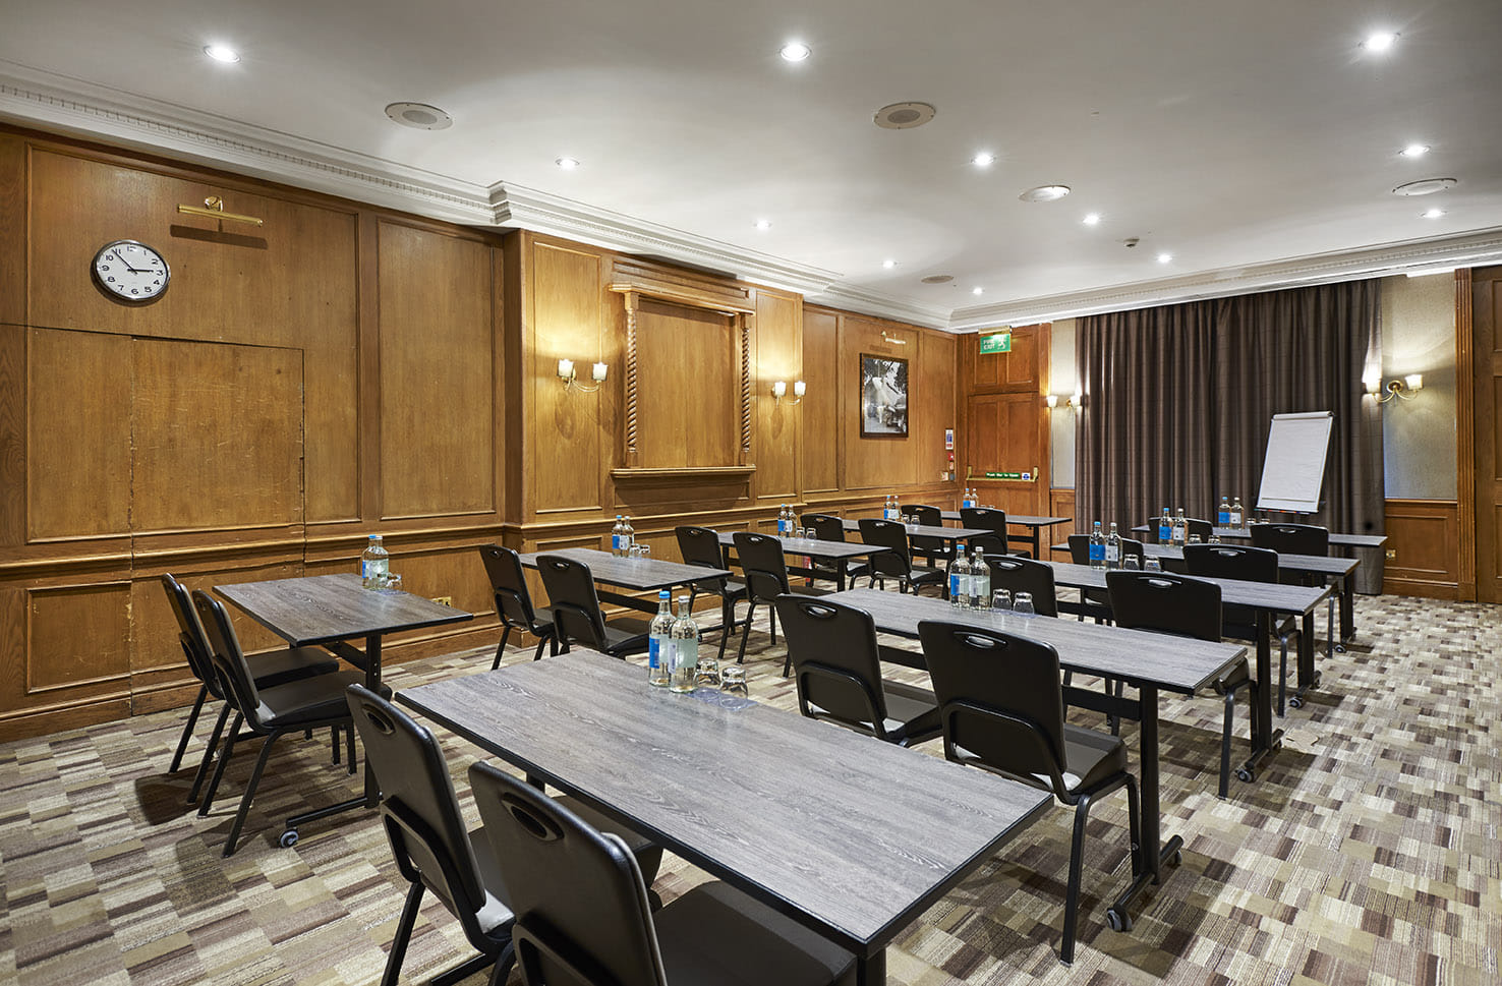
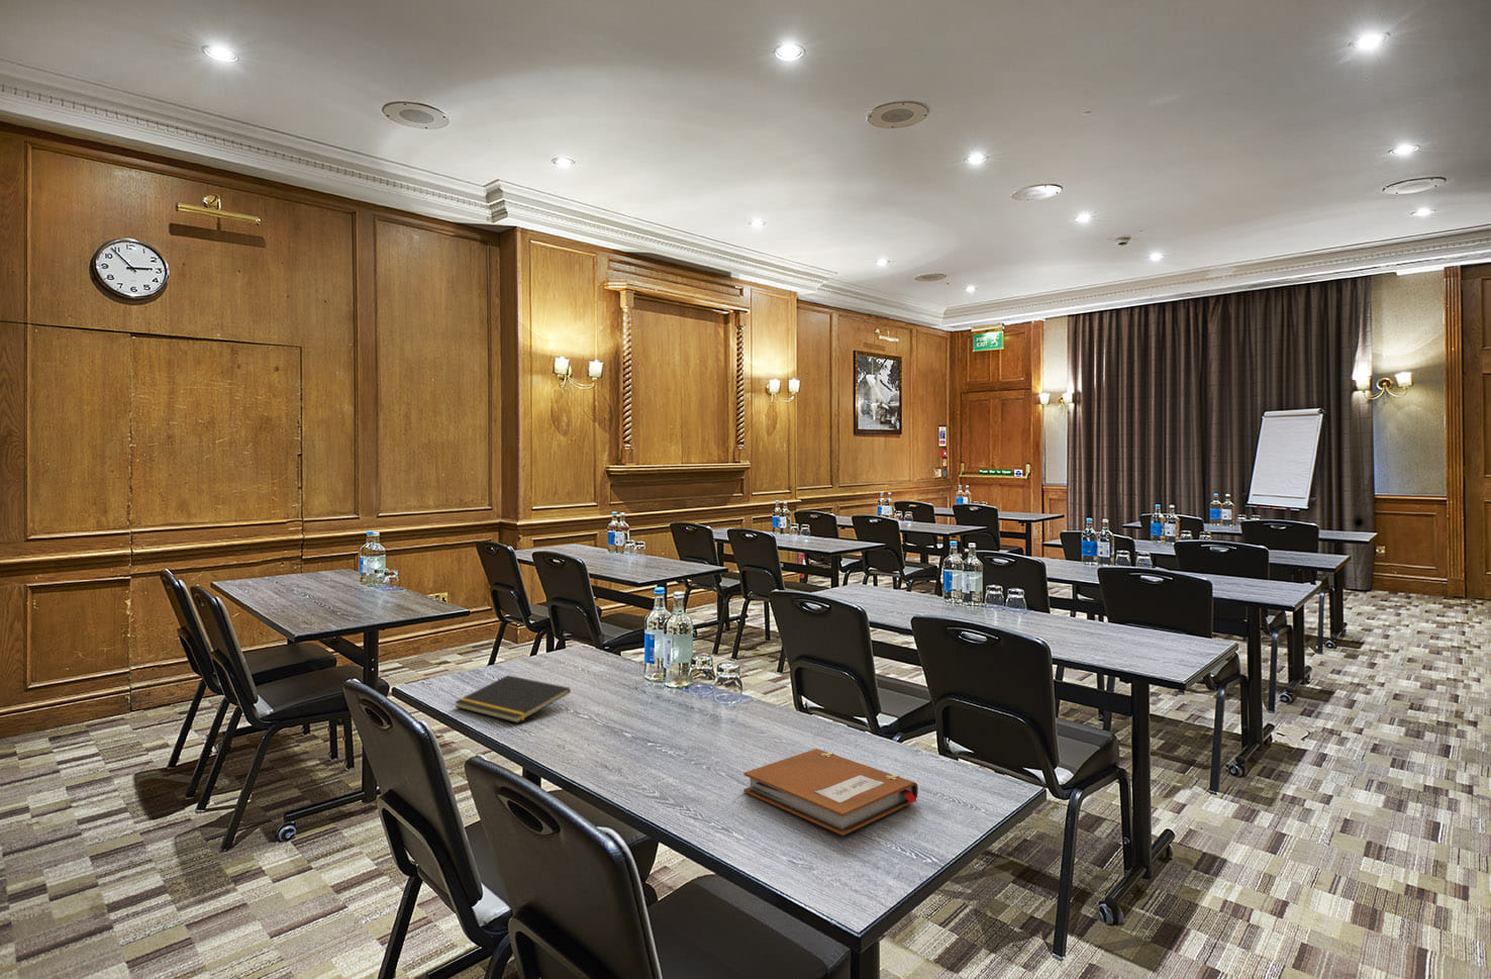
+ notepad [453,674,571,723]
+ notebook [743,747,920,837]
